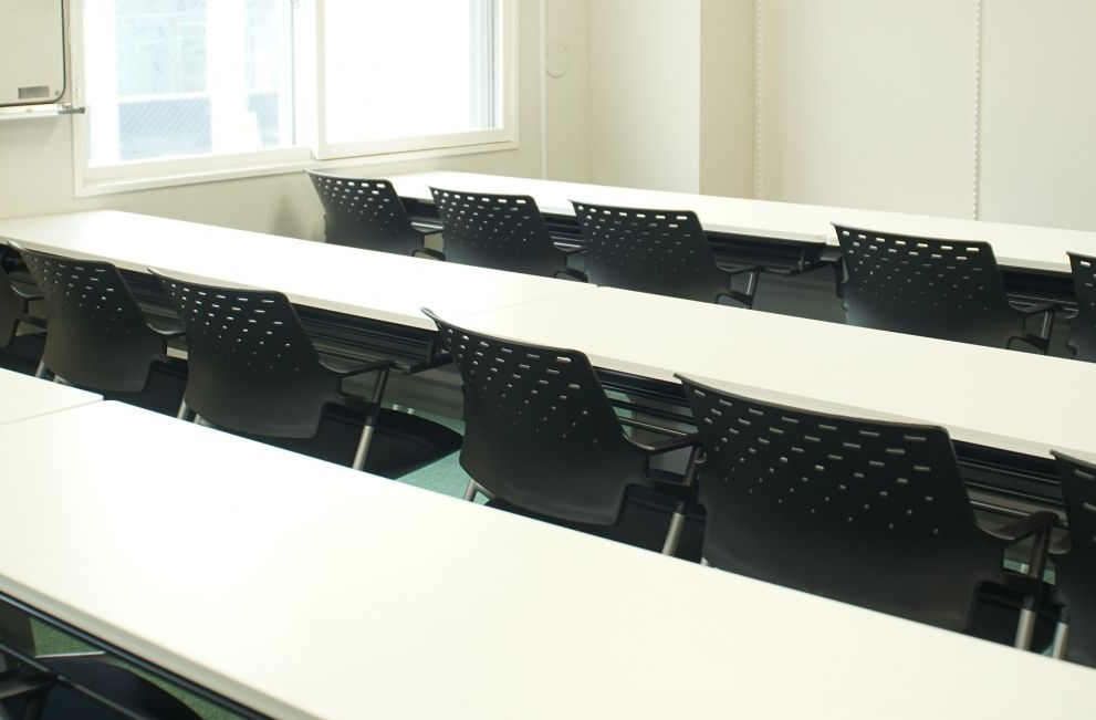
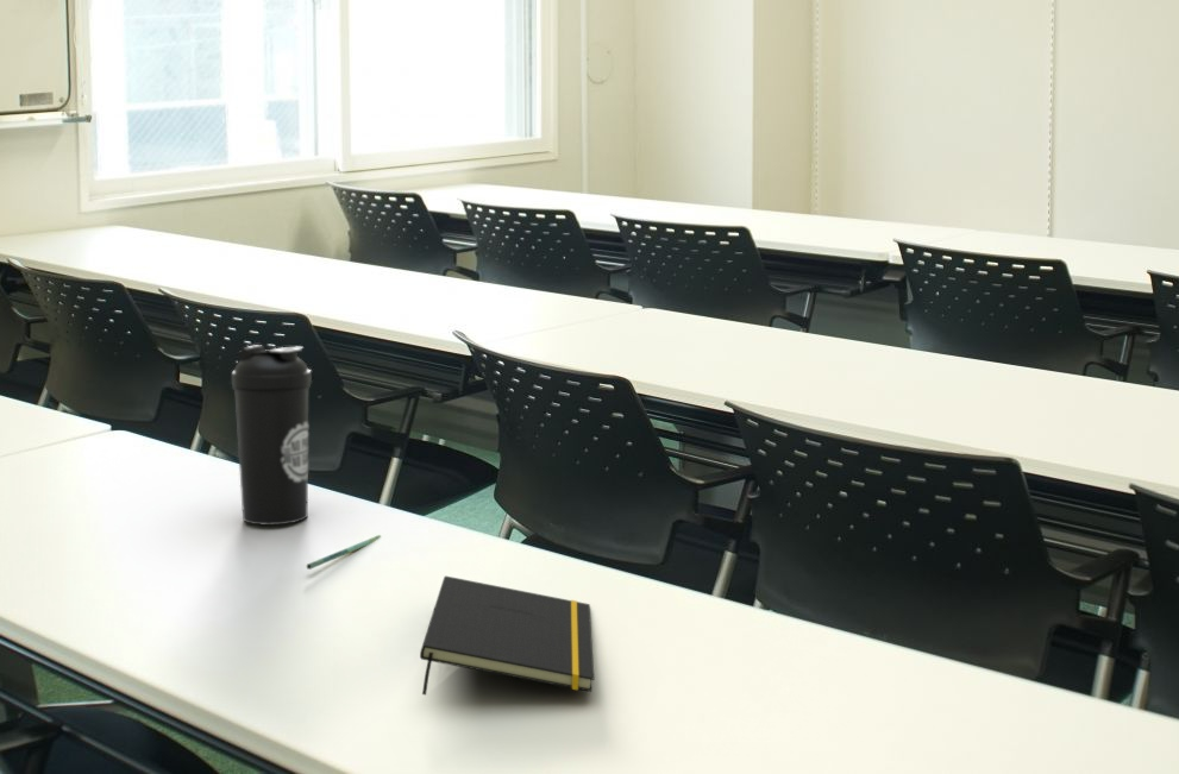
+ notepad [419,575,595,696]
+ water bottle [231,344,313,527]
+ pen [306,534,382,571]
